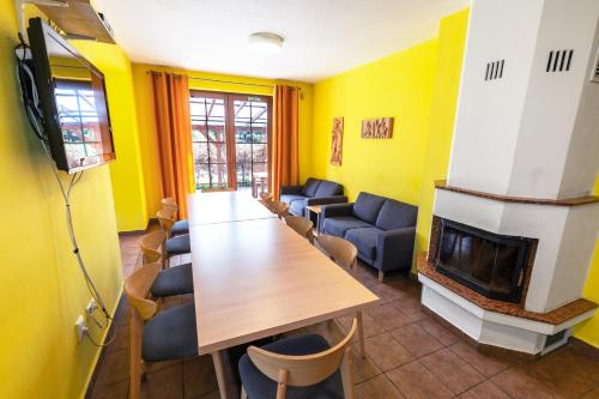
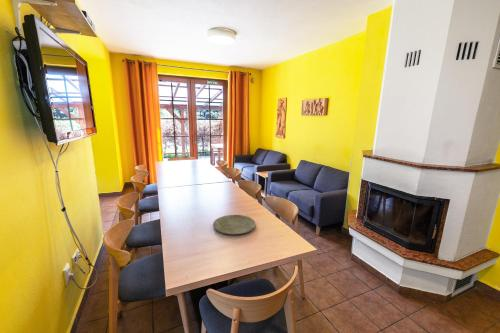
+ plate [212,214,256,235]
